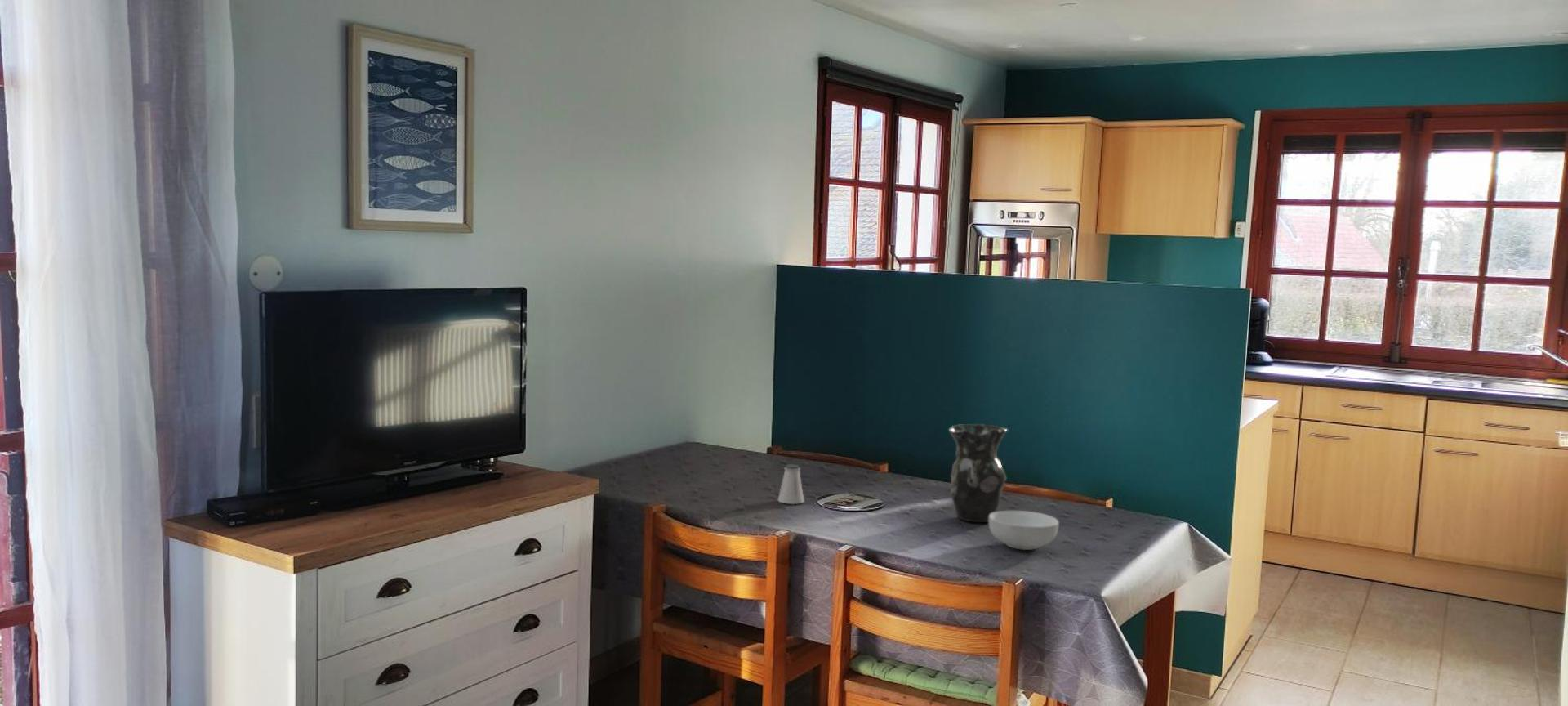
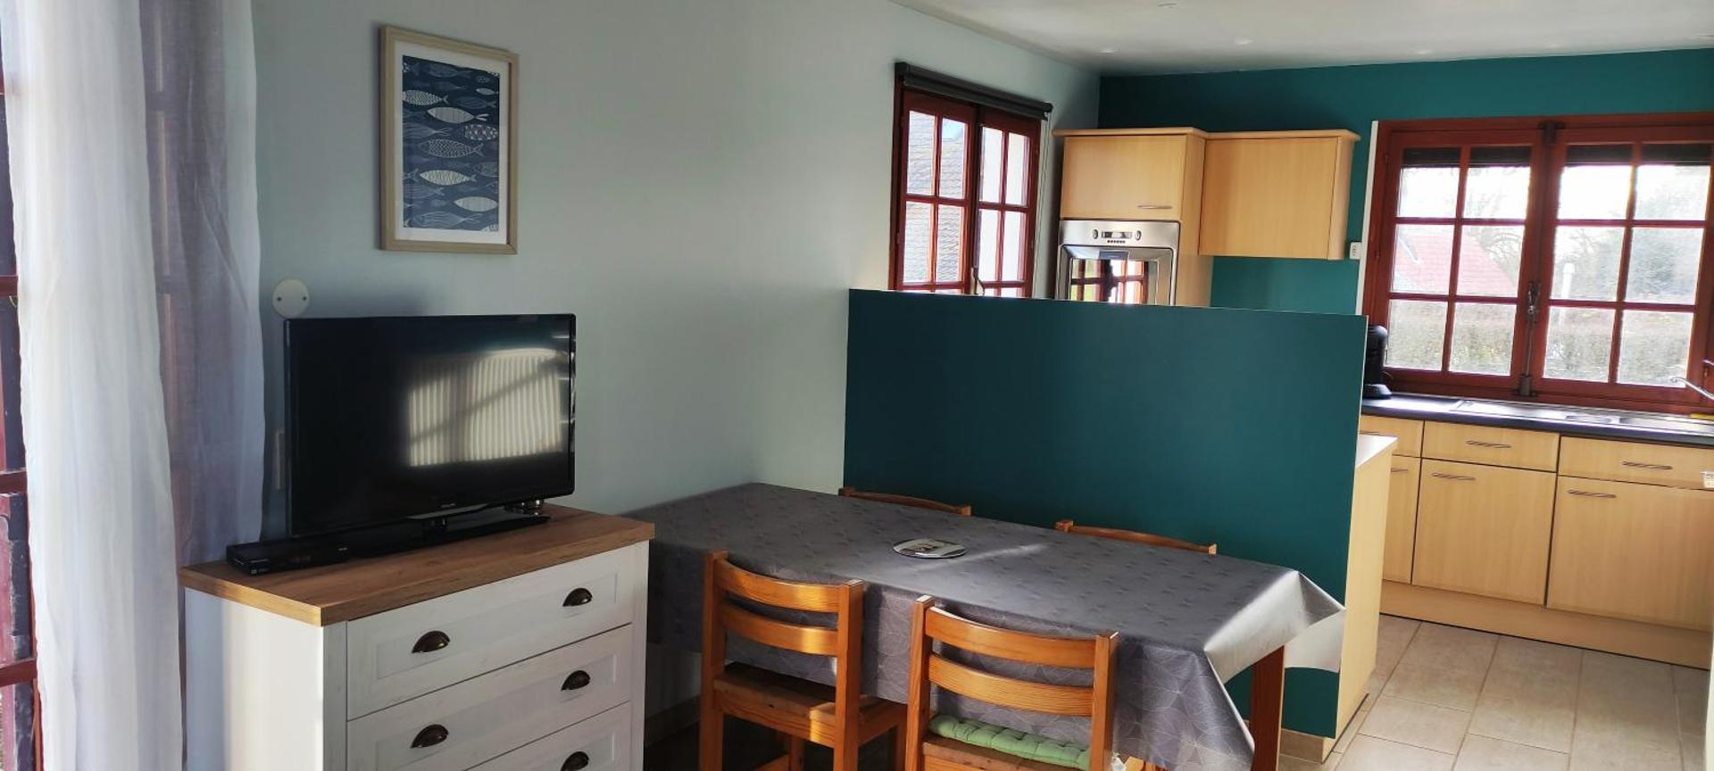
- cereal bowl [988,510,1059,551]
- vase [948,423,1008,523]
- saltshaker [777,464,805,505]
